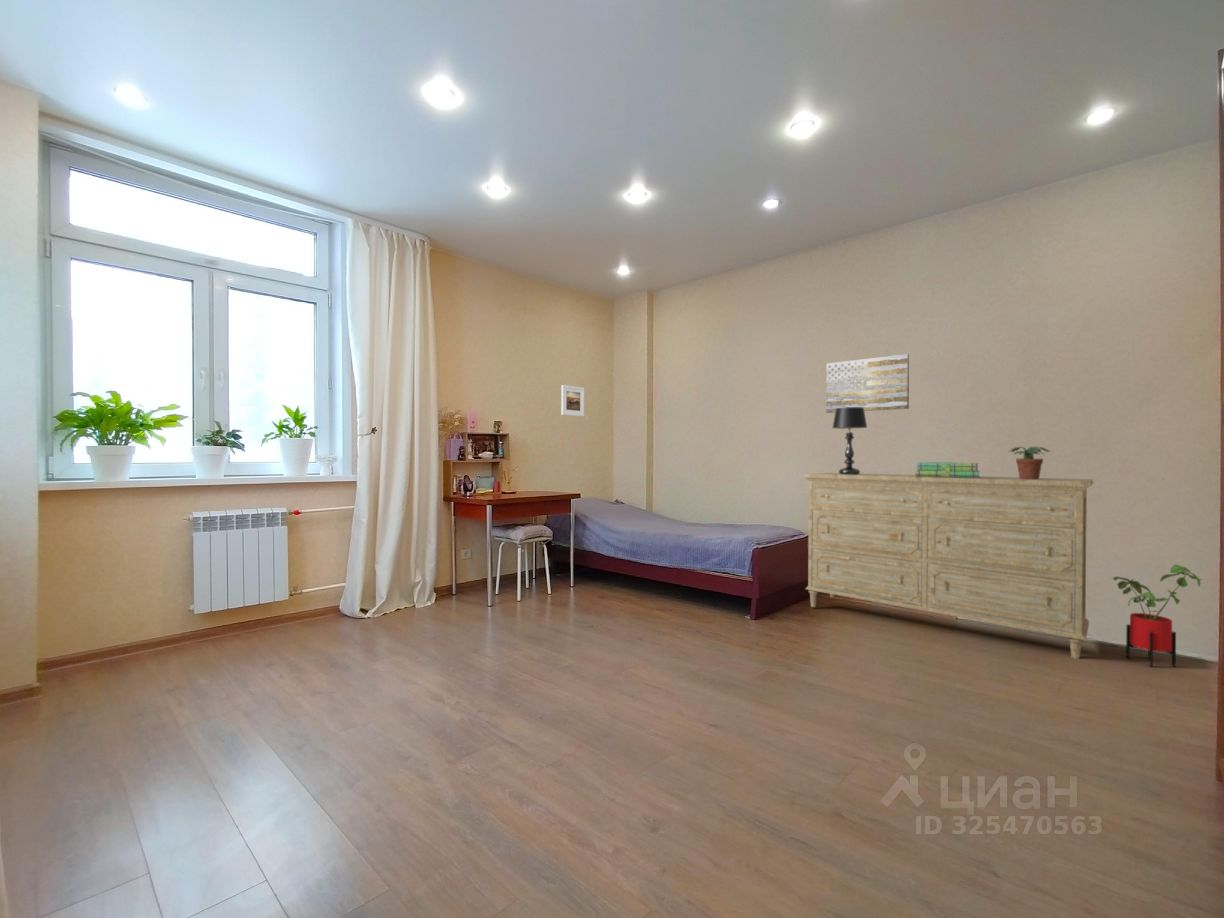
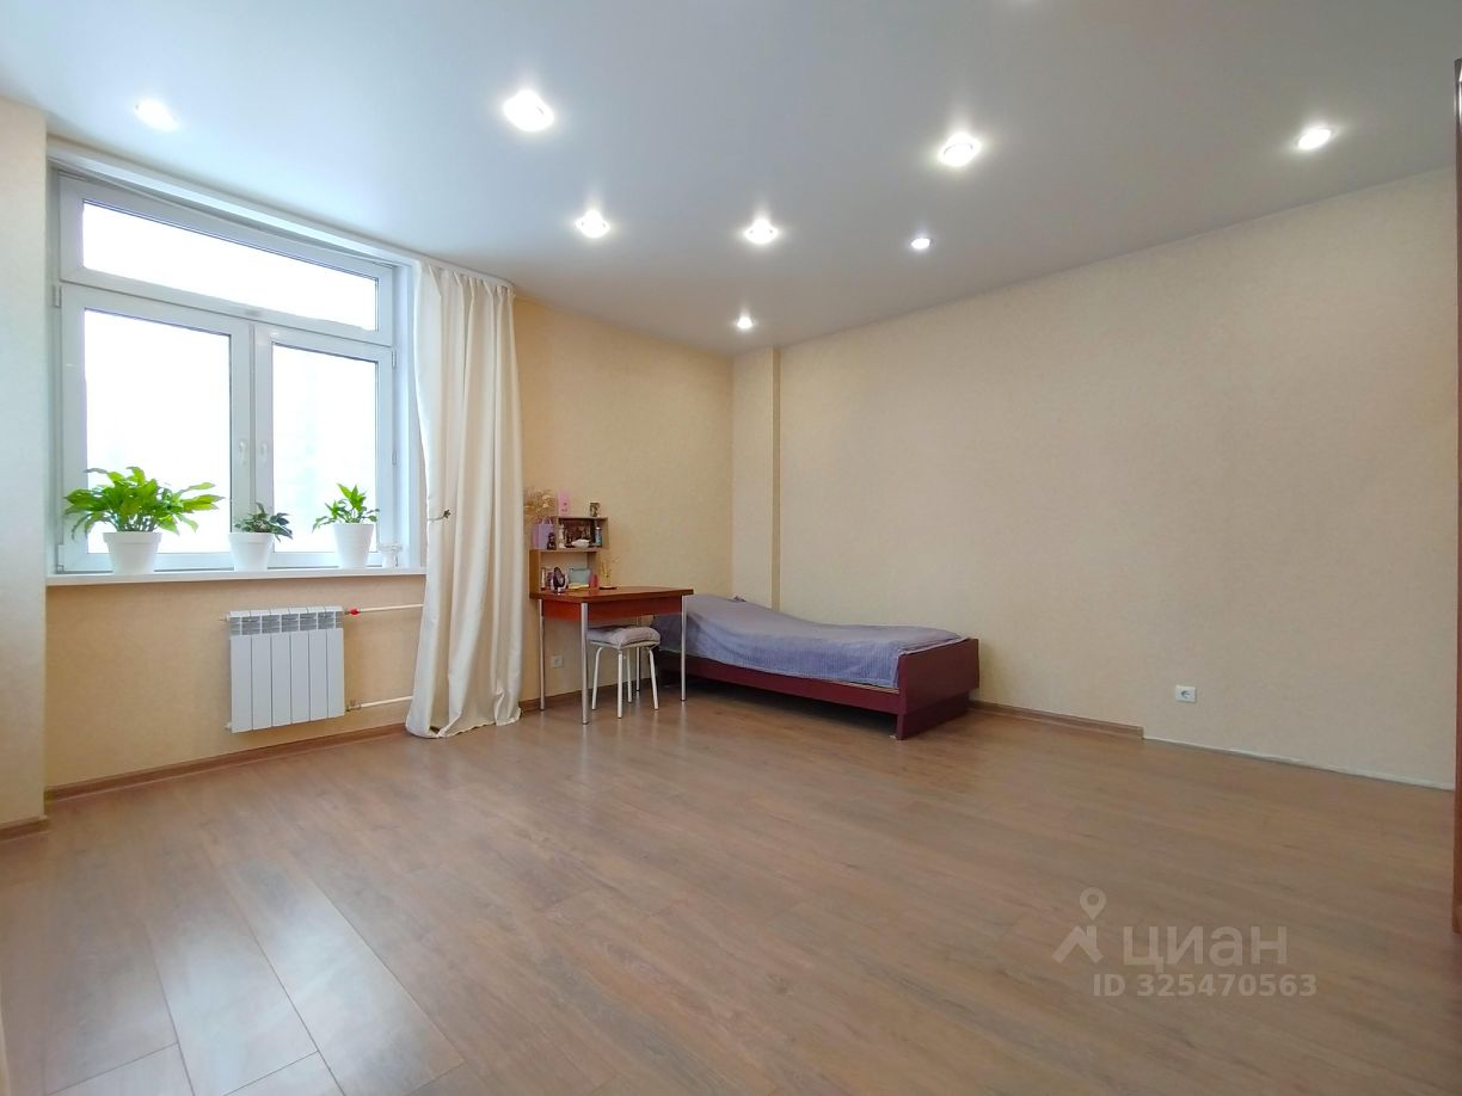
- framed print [560,384,585,417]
- stack of books [914,461,981,478]
- dresser [804,472,1094,660]
- wall art [825,353,910,414]
- table lamp [832,407,868,475]
- potted plant [1008,446,1051,479]
- house plant [1112,563,1204,668]
